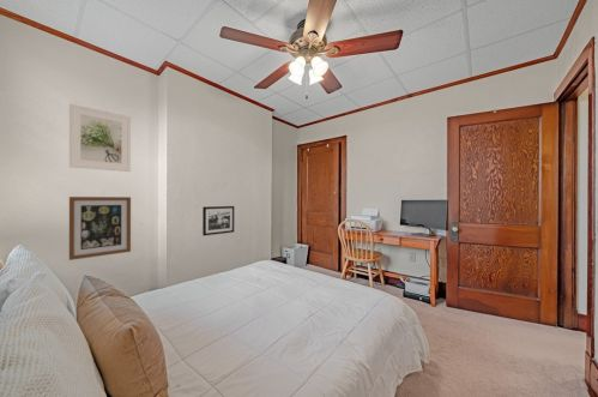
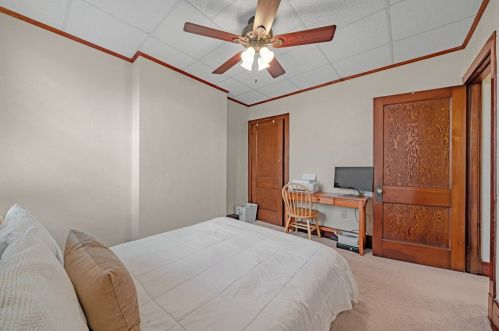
- wall art [68,196,132,261]
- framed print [68,102,132,173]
- picture frame [201,205,235,236]
